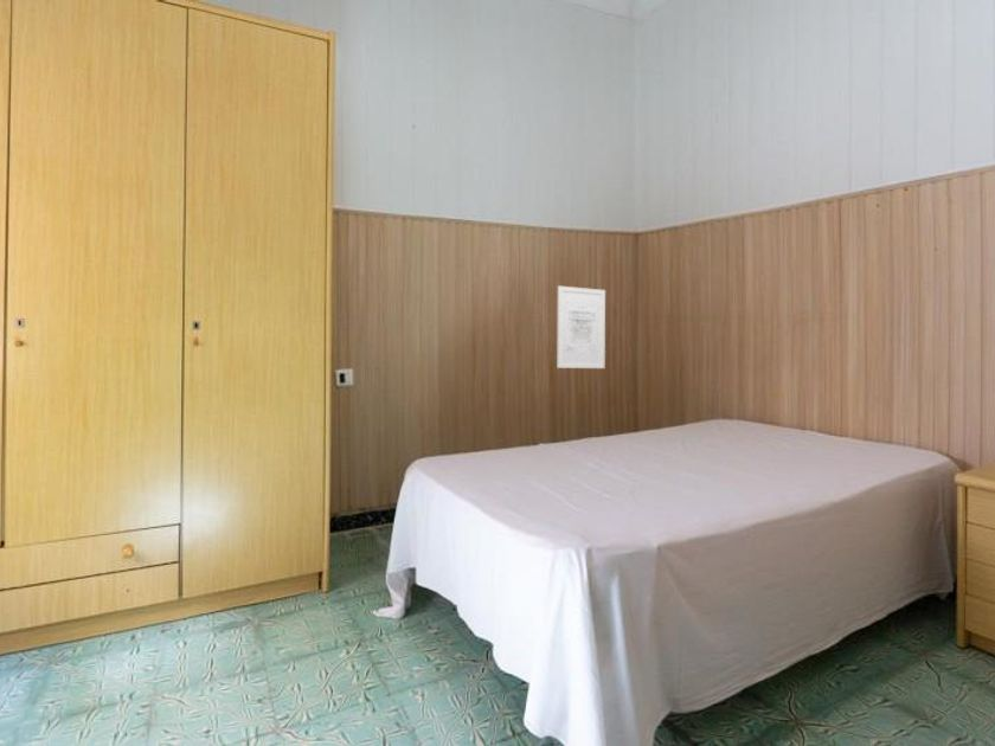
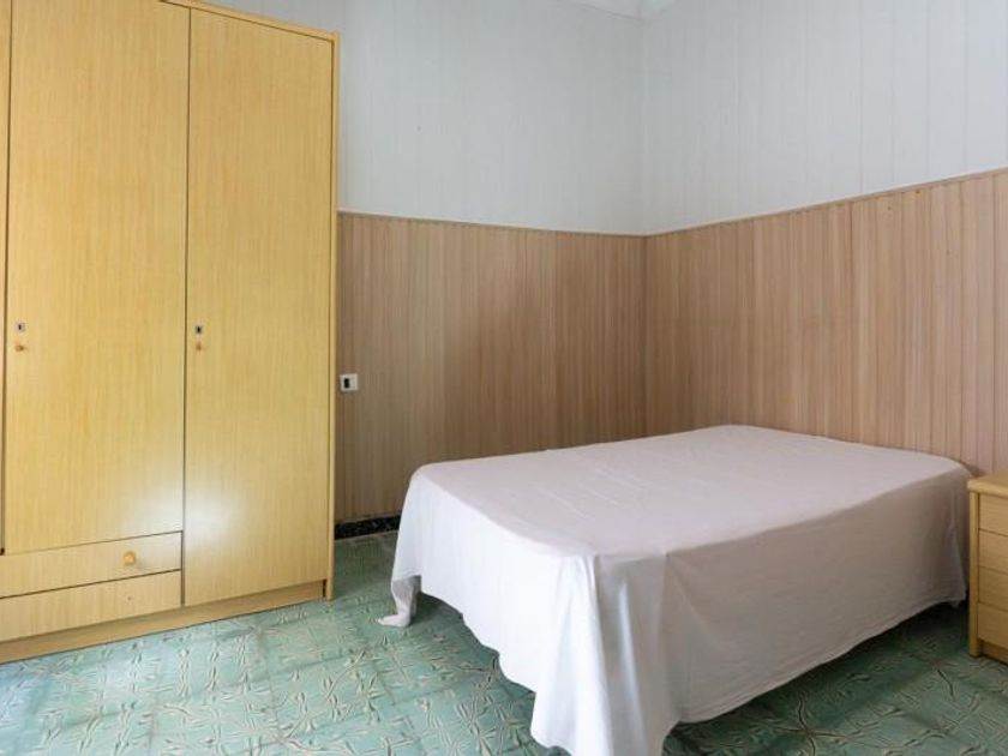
- wall art [556,285,606,369]
